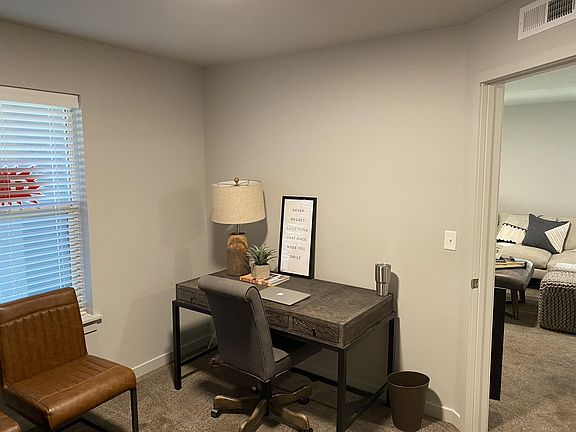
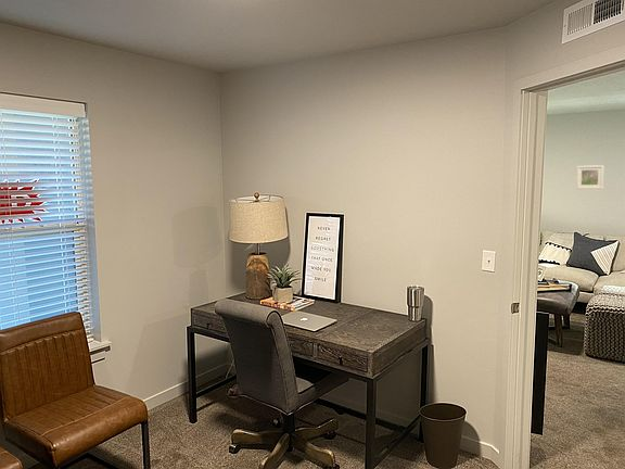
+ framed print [575,164,604,190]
